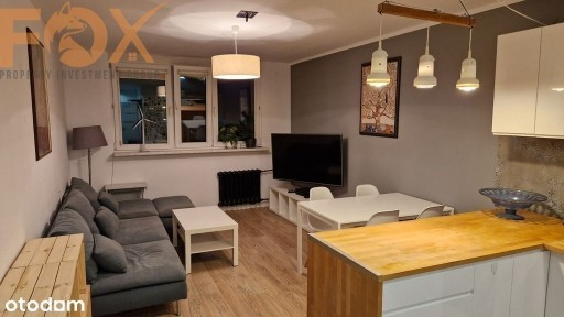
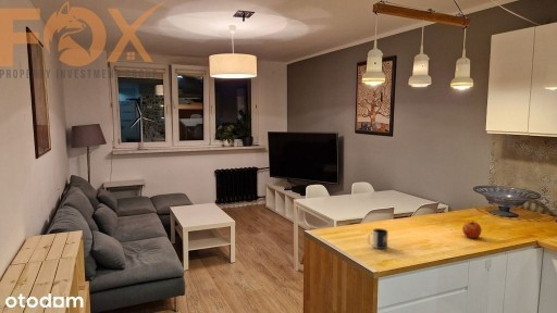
+ mug [367,227,389,250]
+ fruit [461,220,483,239]
